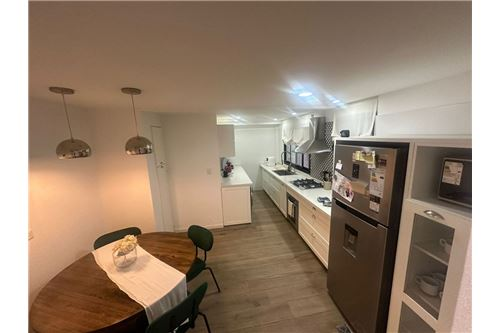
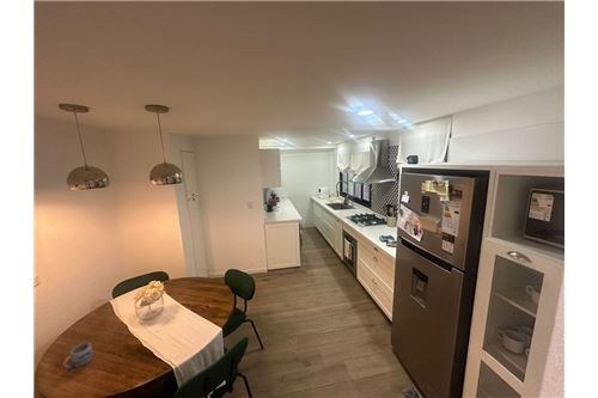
+ mug [62,342,93,369]
